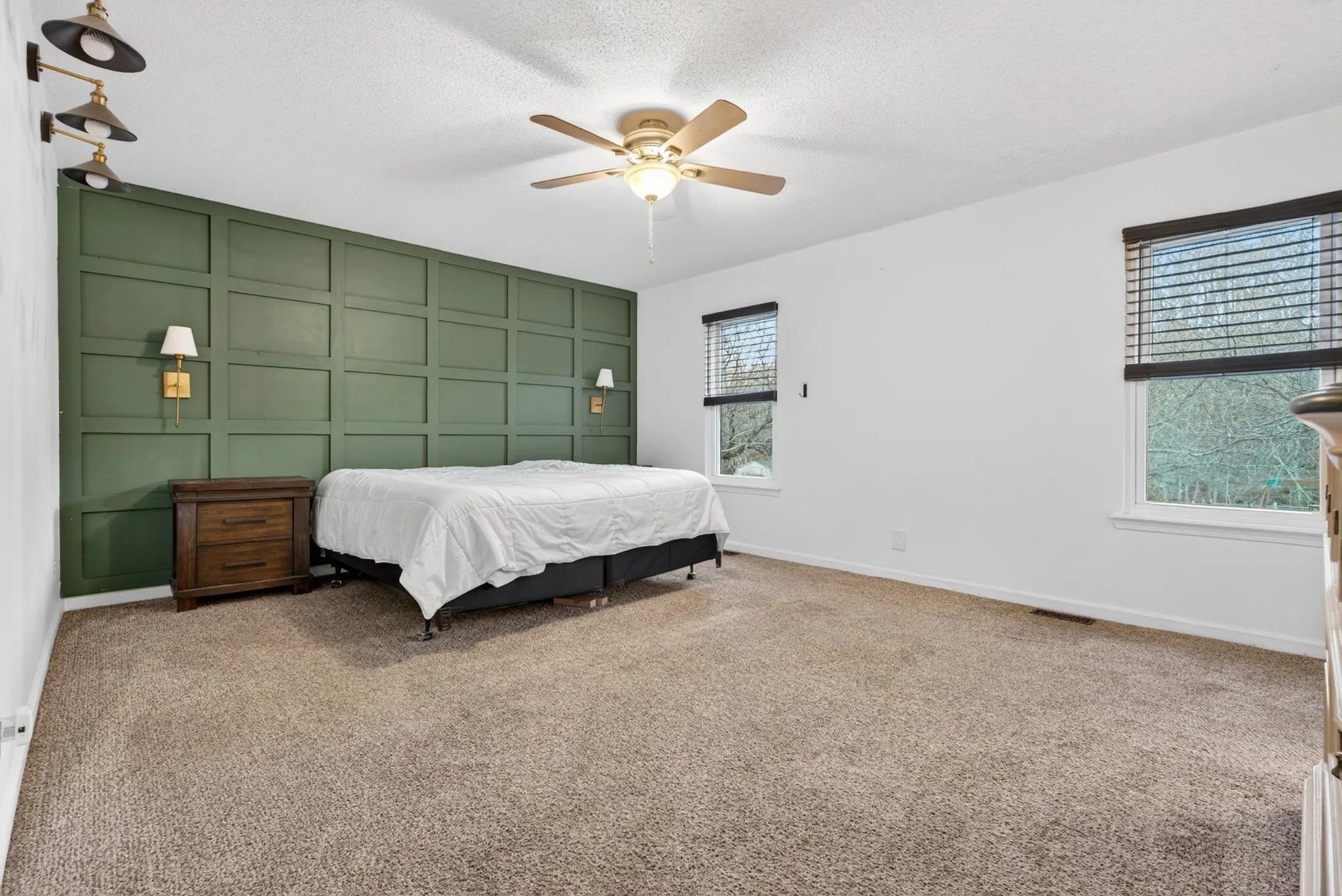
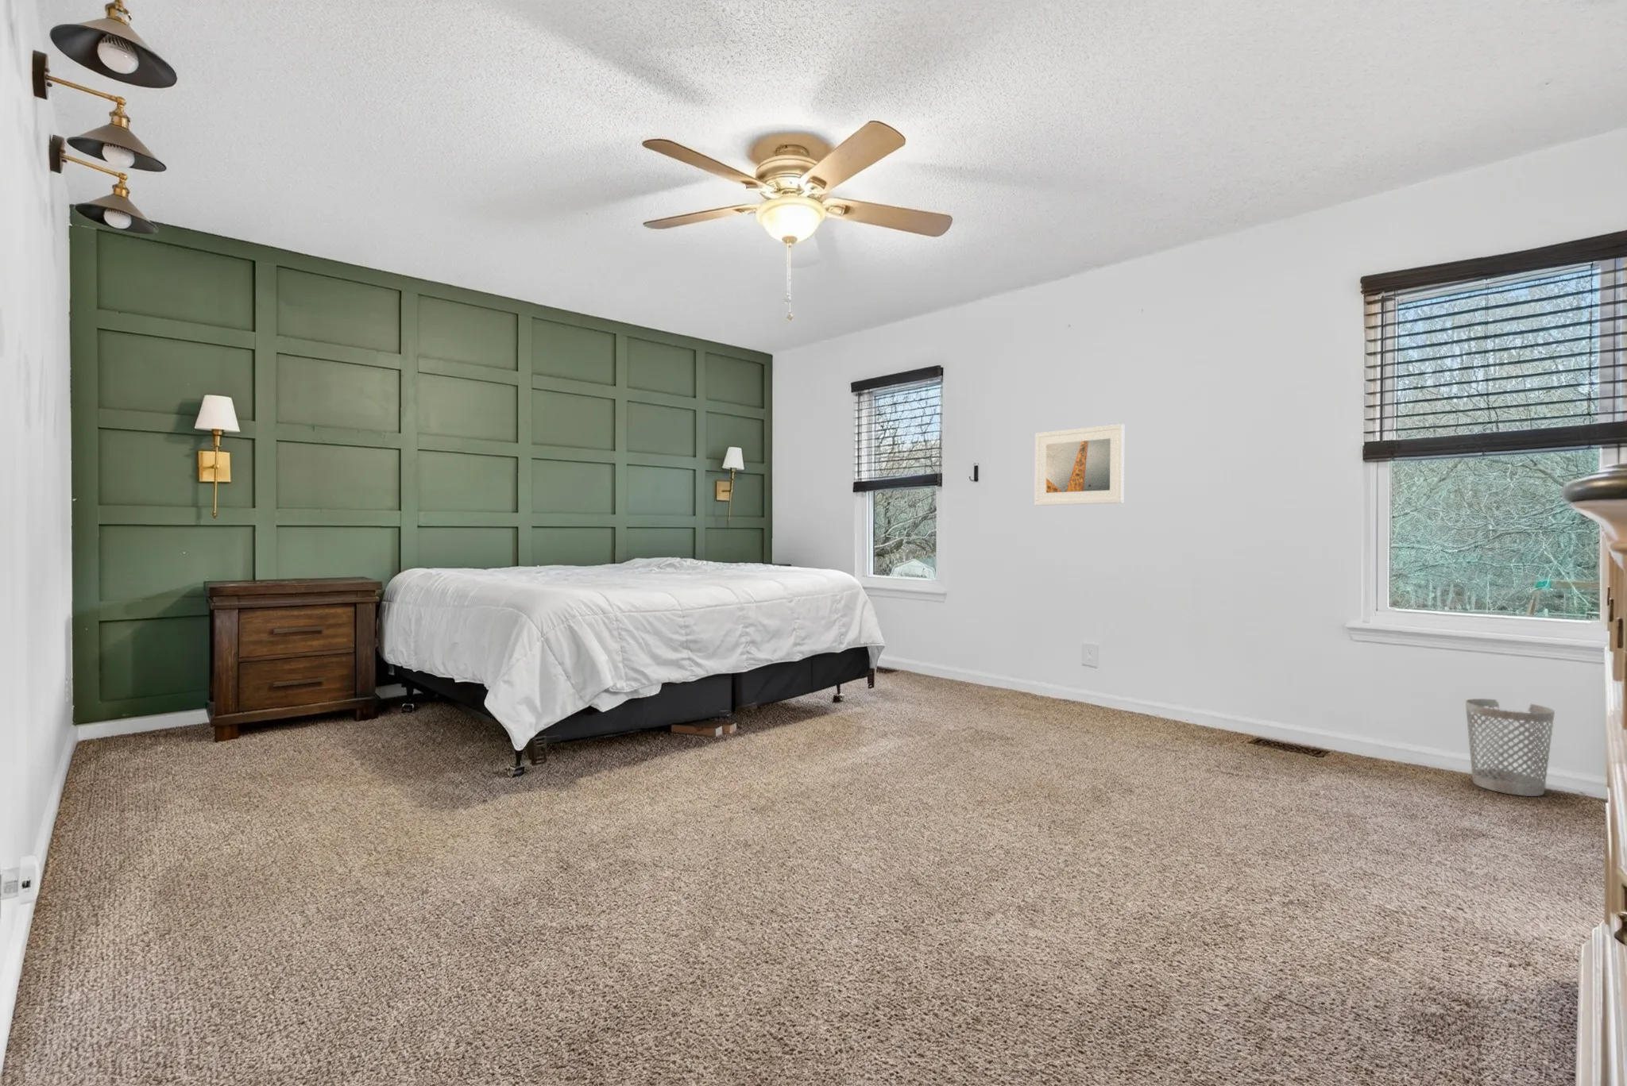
+ wastebasket [1465,698,1555,798]
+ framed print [1034,423,1125,507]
